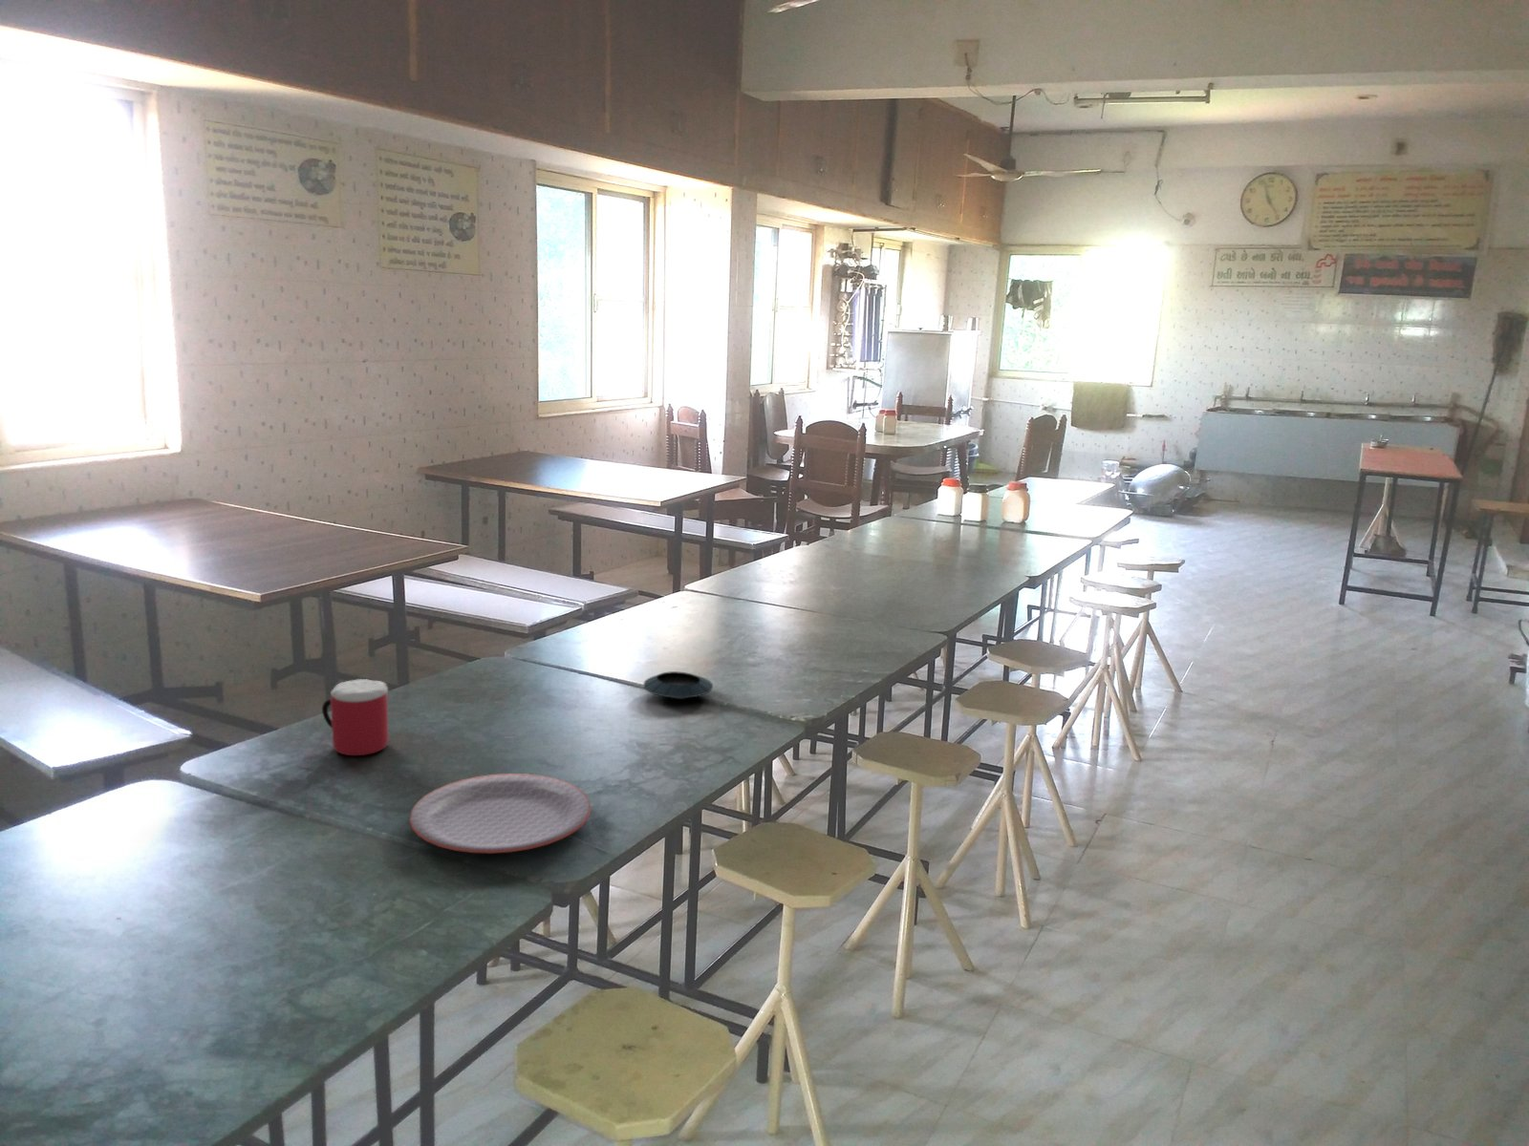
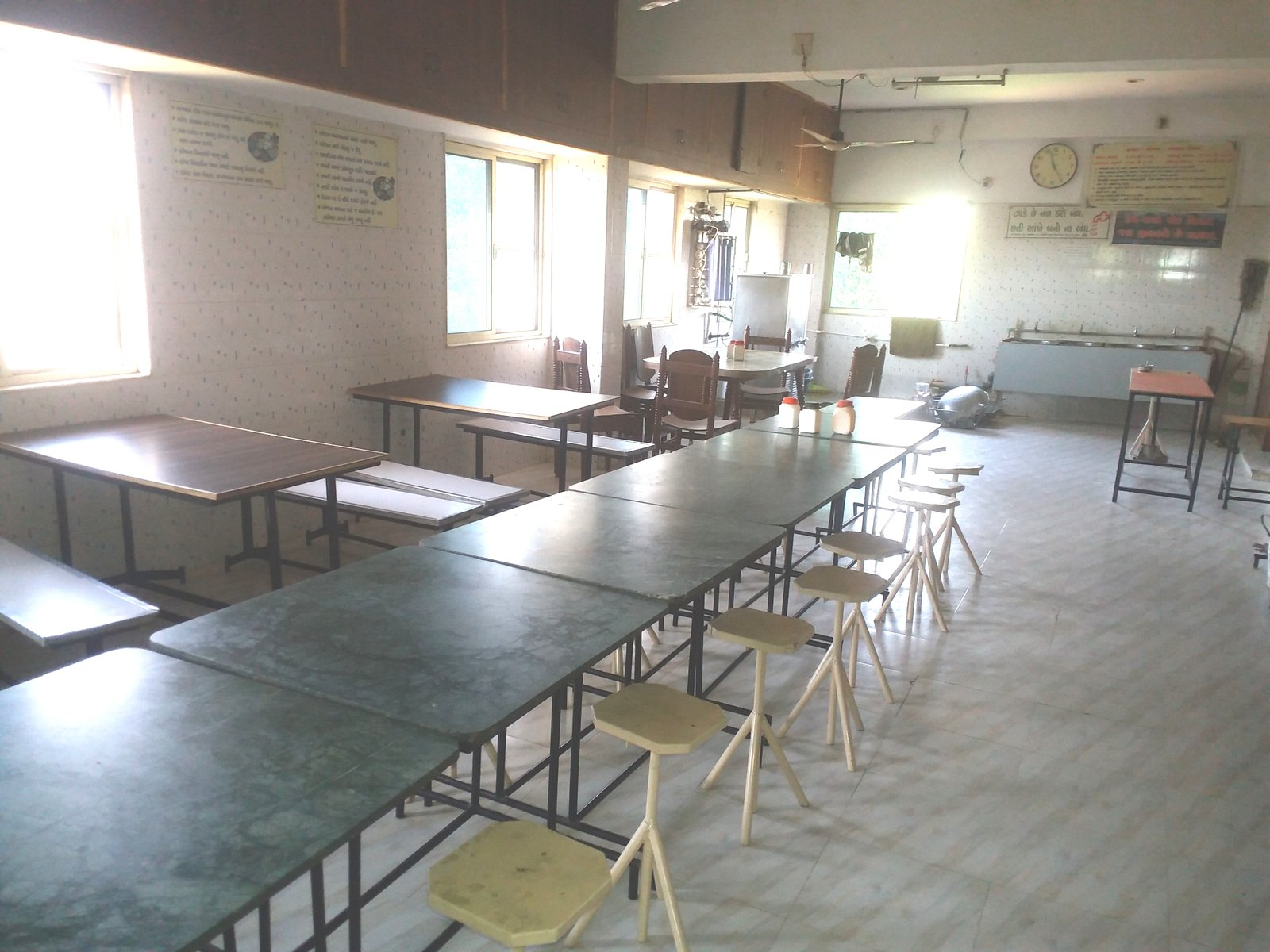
- plate [409,773,592,855]
- saucer [643,671,714,701]
- mug [321,678,389,756]
